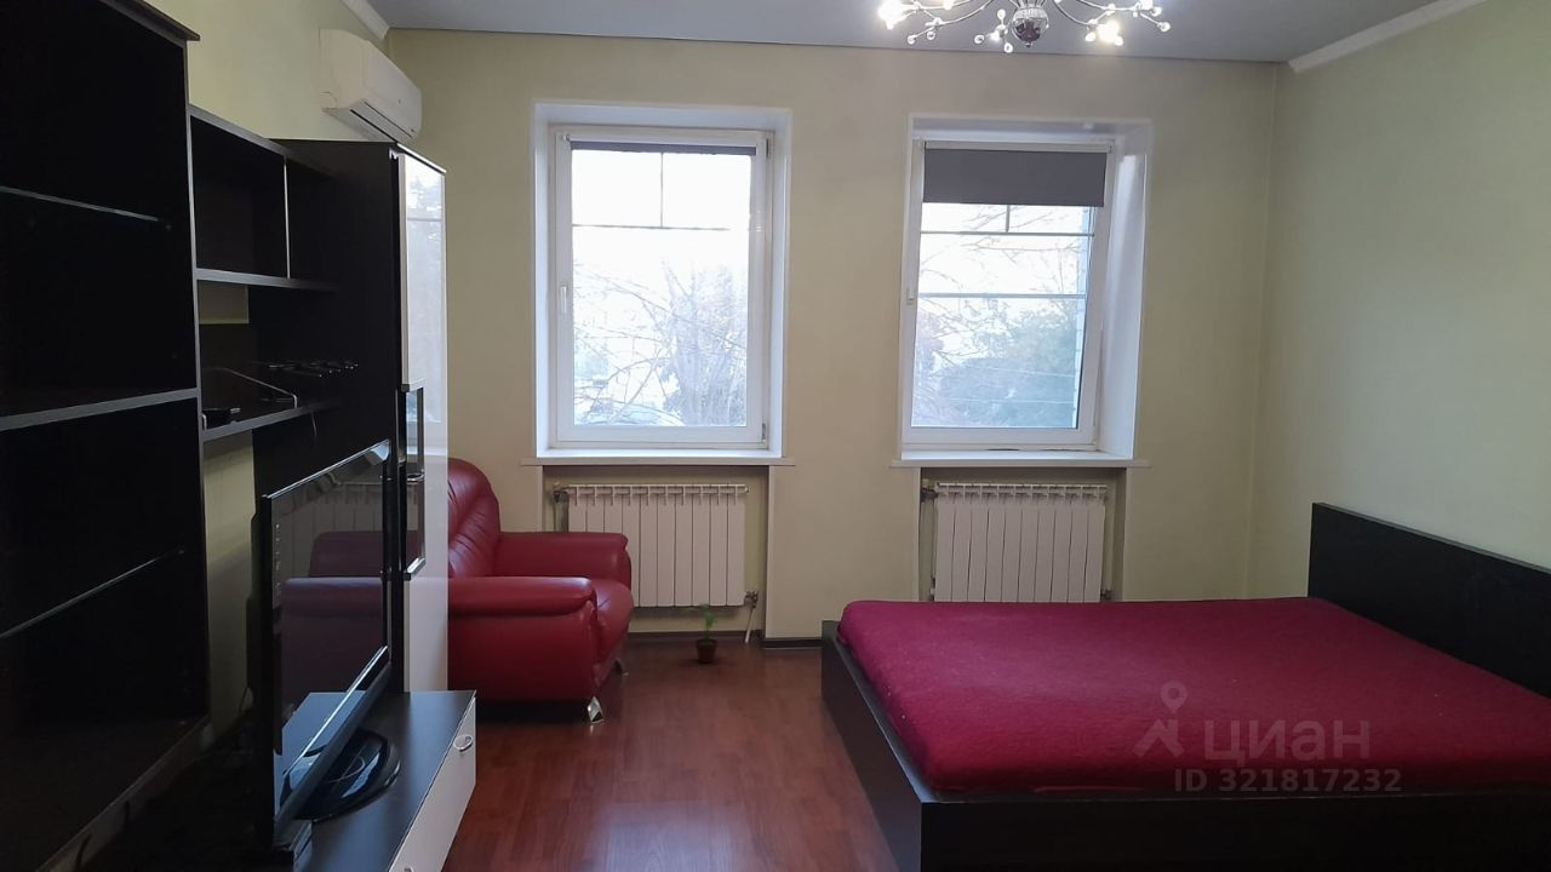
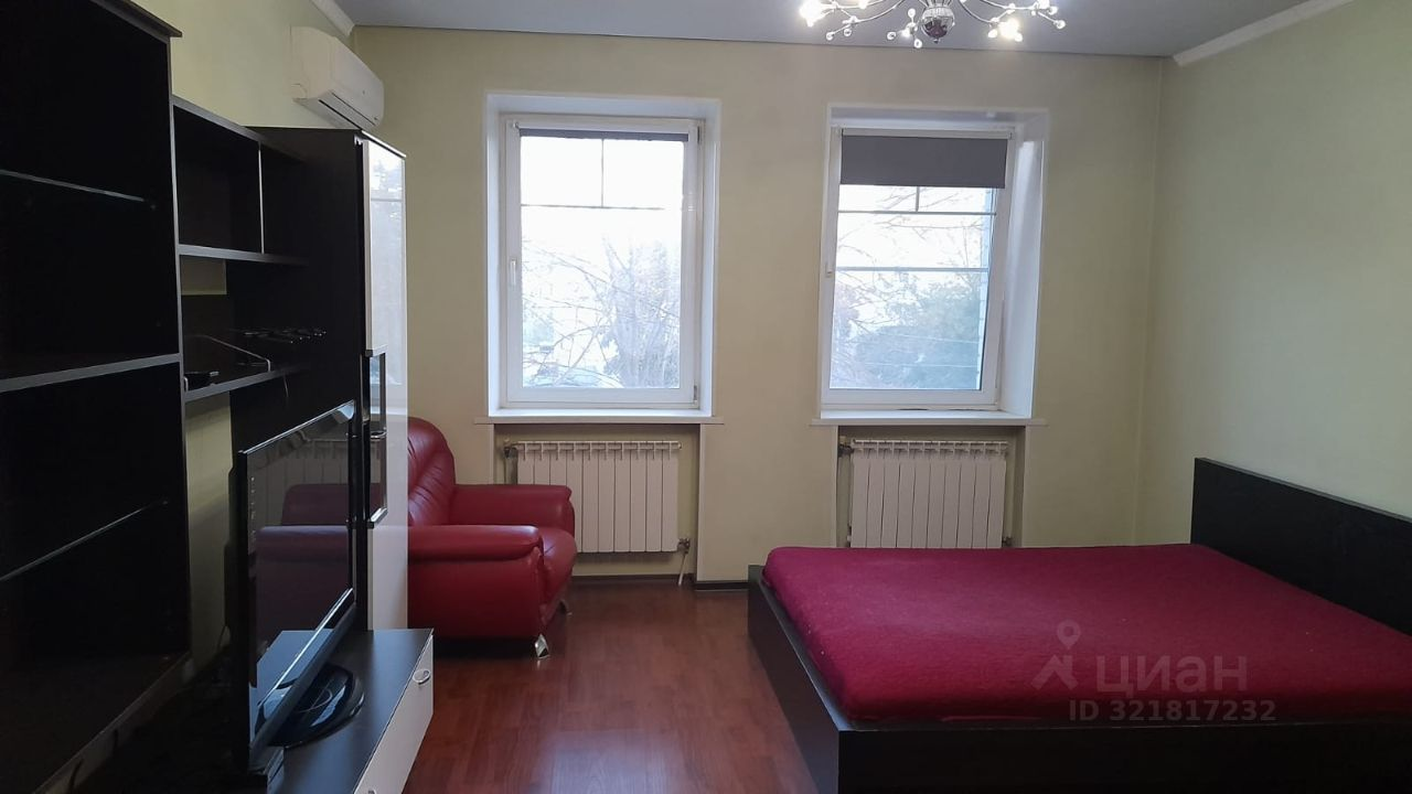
- potted plant [677,602,732,664]
